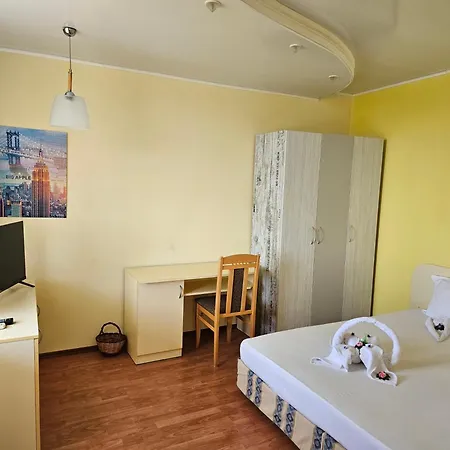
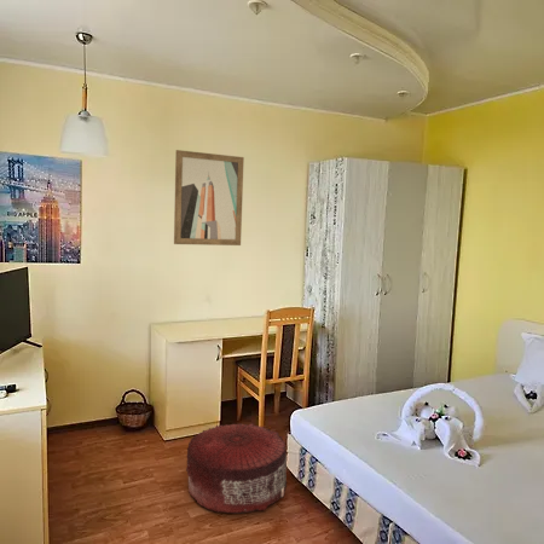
+ wall art [173,149,245,247]
+ pouf [185,422,288,515]
